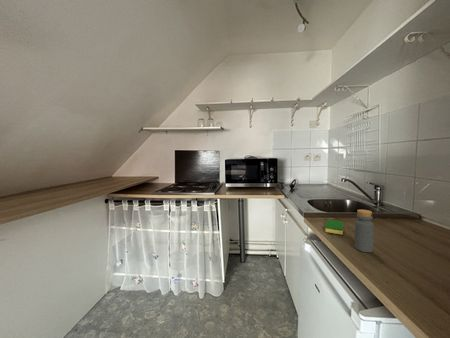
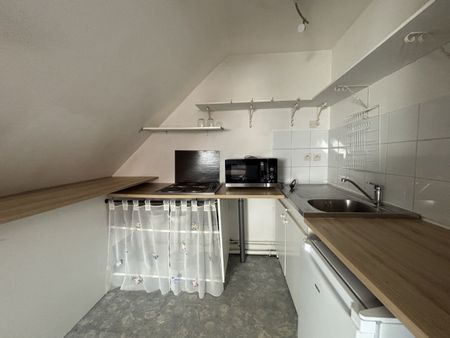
- bottle [354,209,374,253]
- dish sponge [324,219,344,236]
